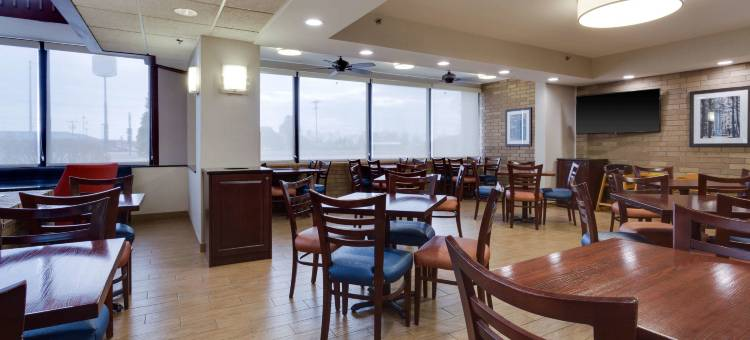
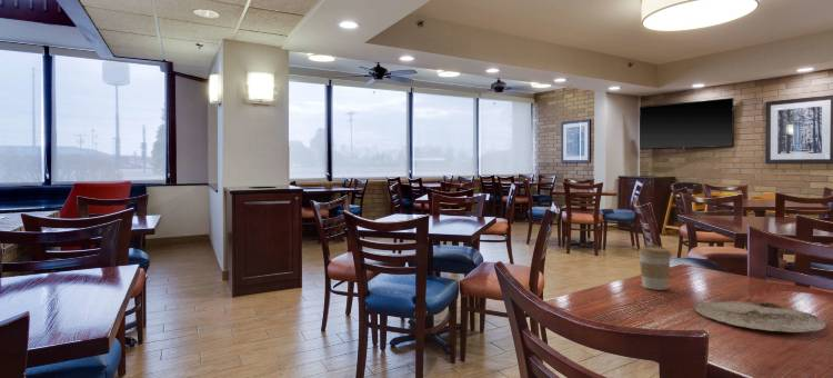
+ plate [692,300,826,334]
+ coffee cup [638,243,673,291]
